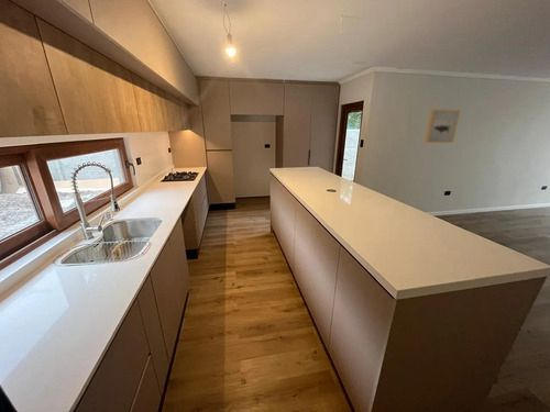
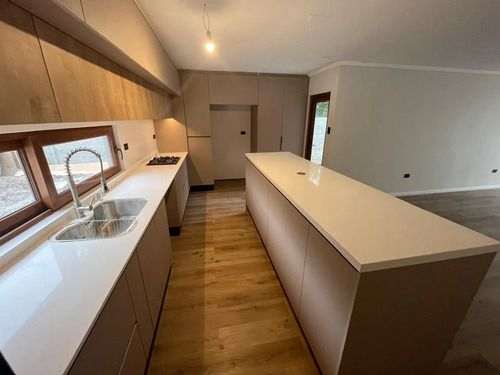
- wall art [424,108,462,144]
